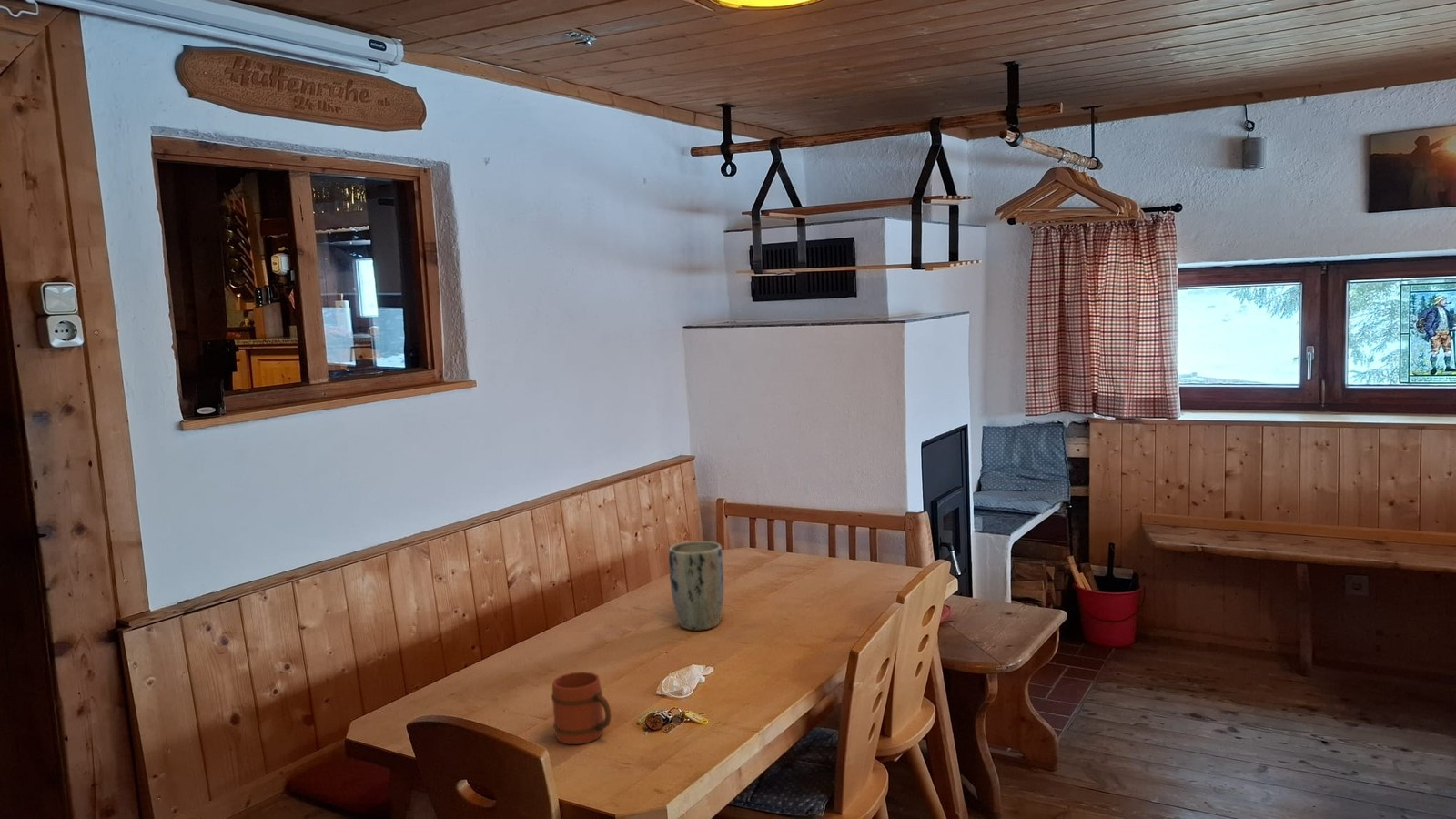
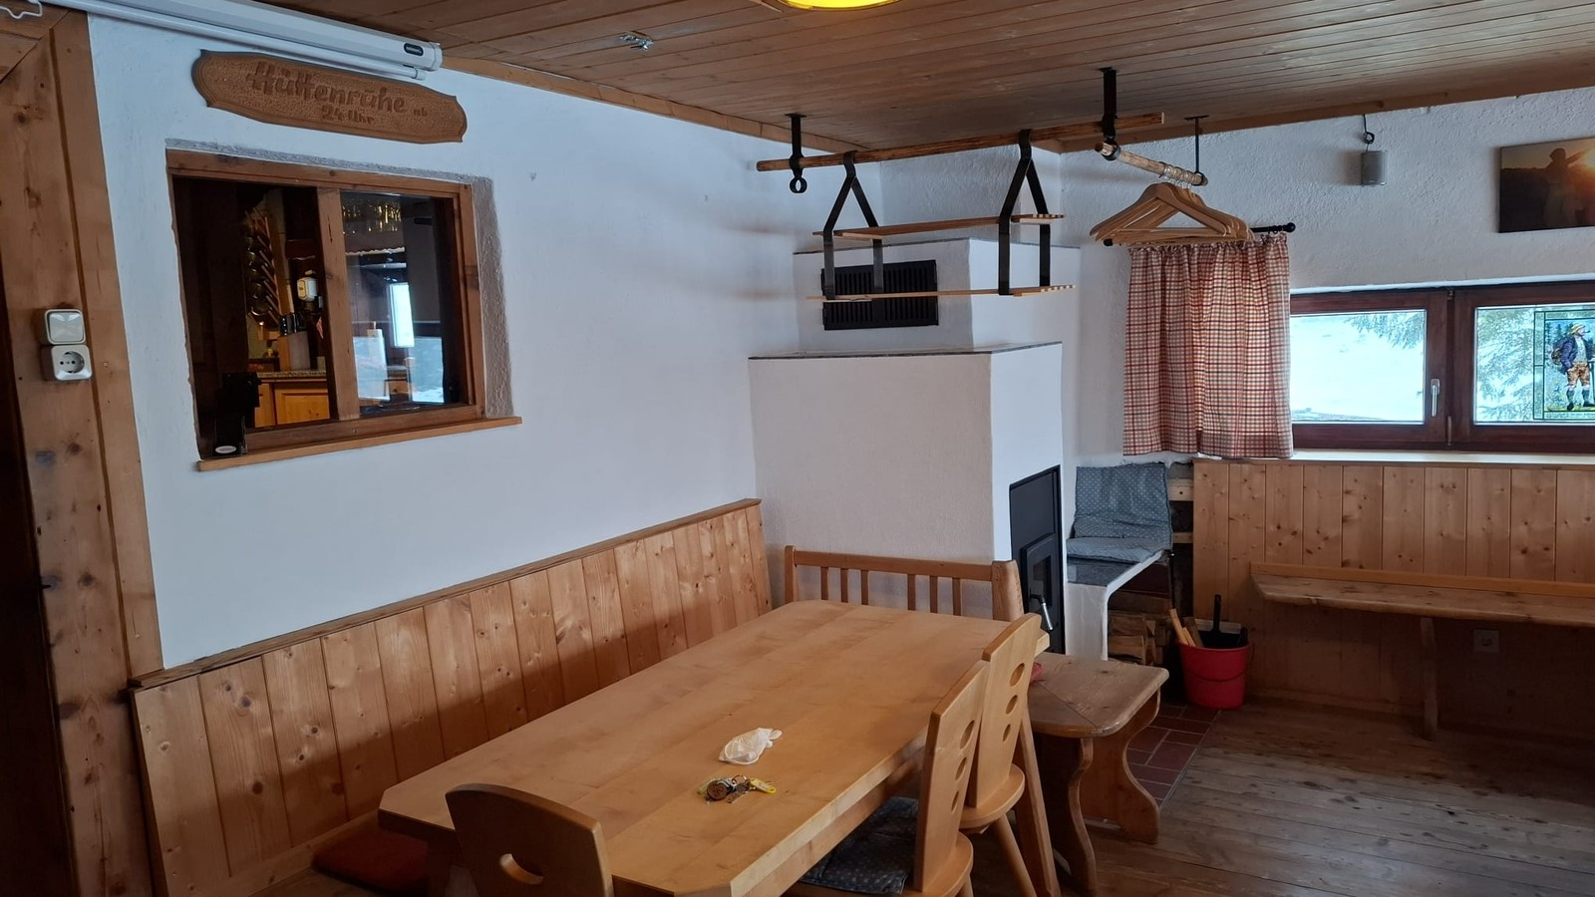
- plant pot [668,541,724,632]
- mug [551,671,612,745]
